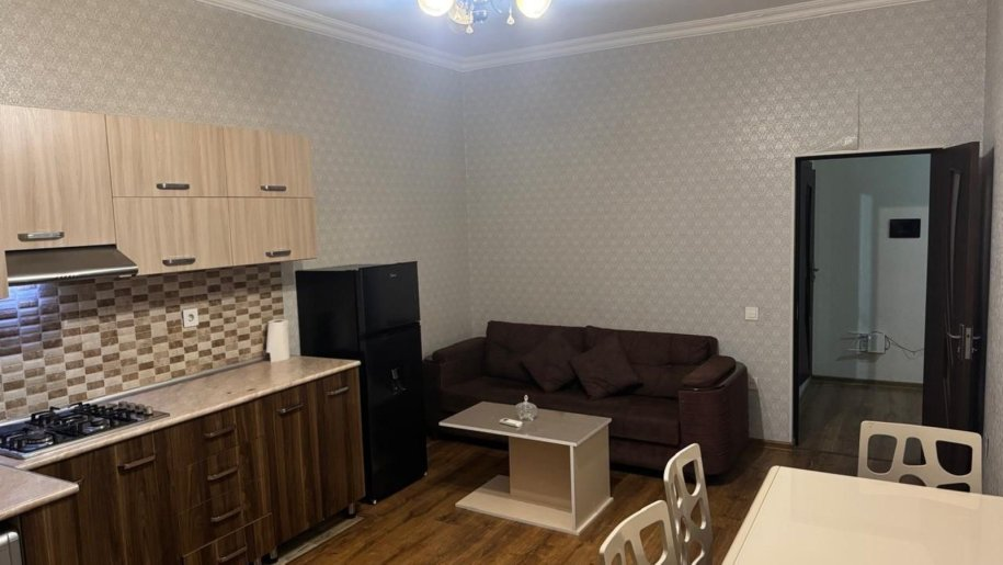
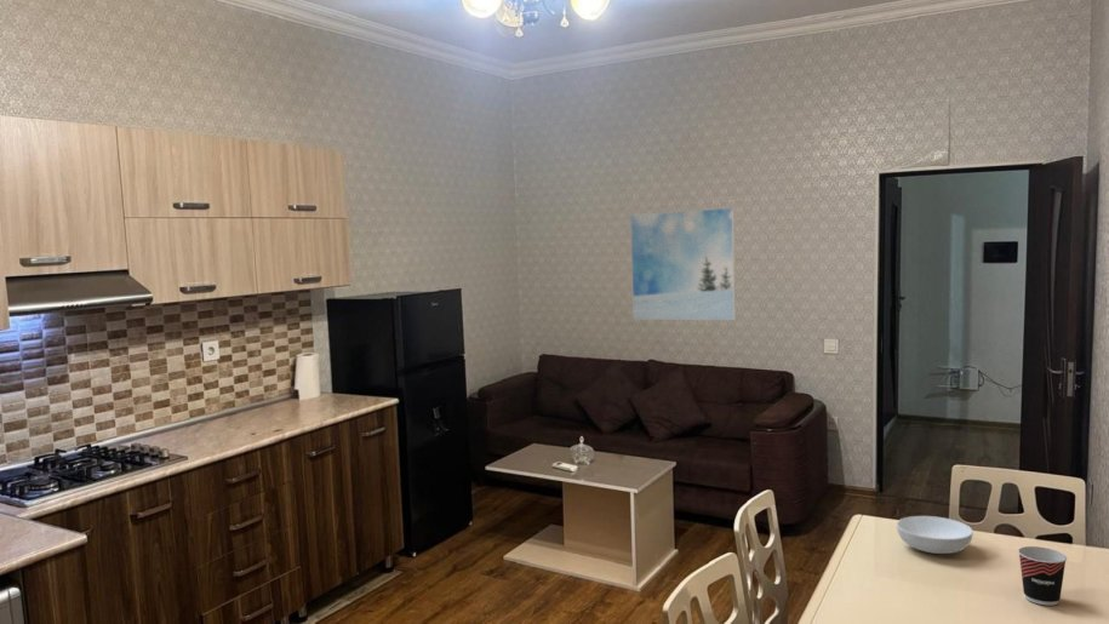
+ serving bowl [896,515,974,555]
+ cup [1017,545,1068,607]
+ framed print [629,207,737,321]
